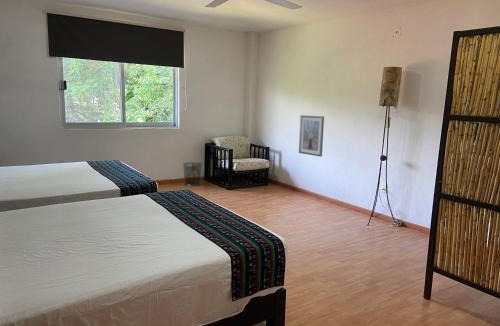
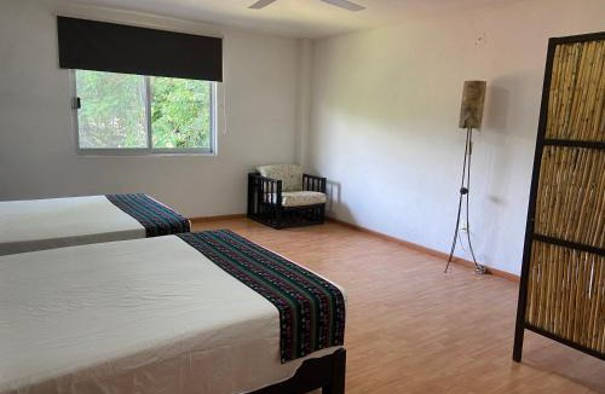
- picture frame [298,114,325,158]
- waste bin [182,161,203,187]
